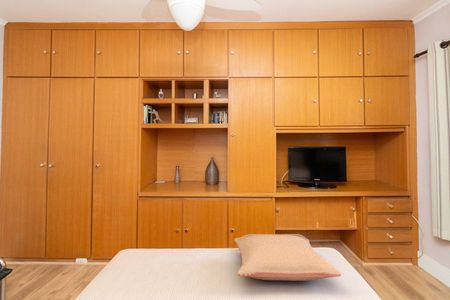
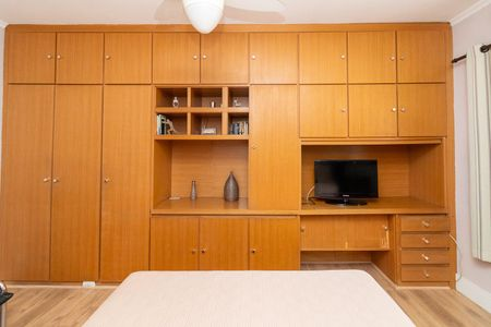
- pillow [233,233,342,282]
